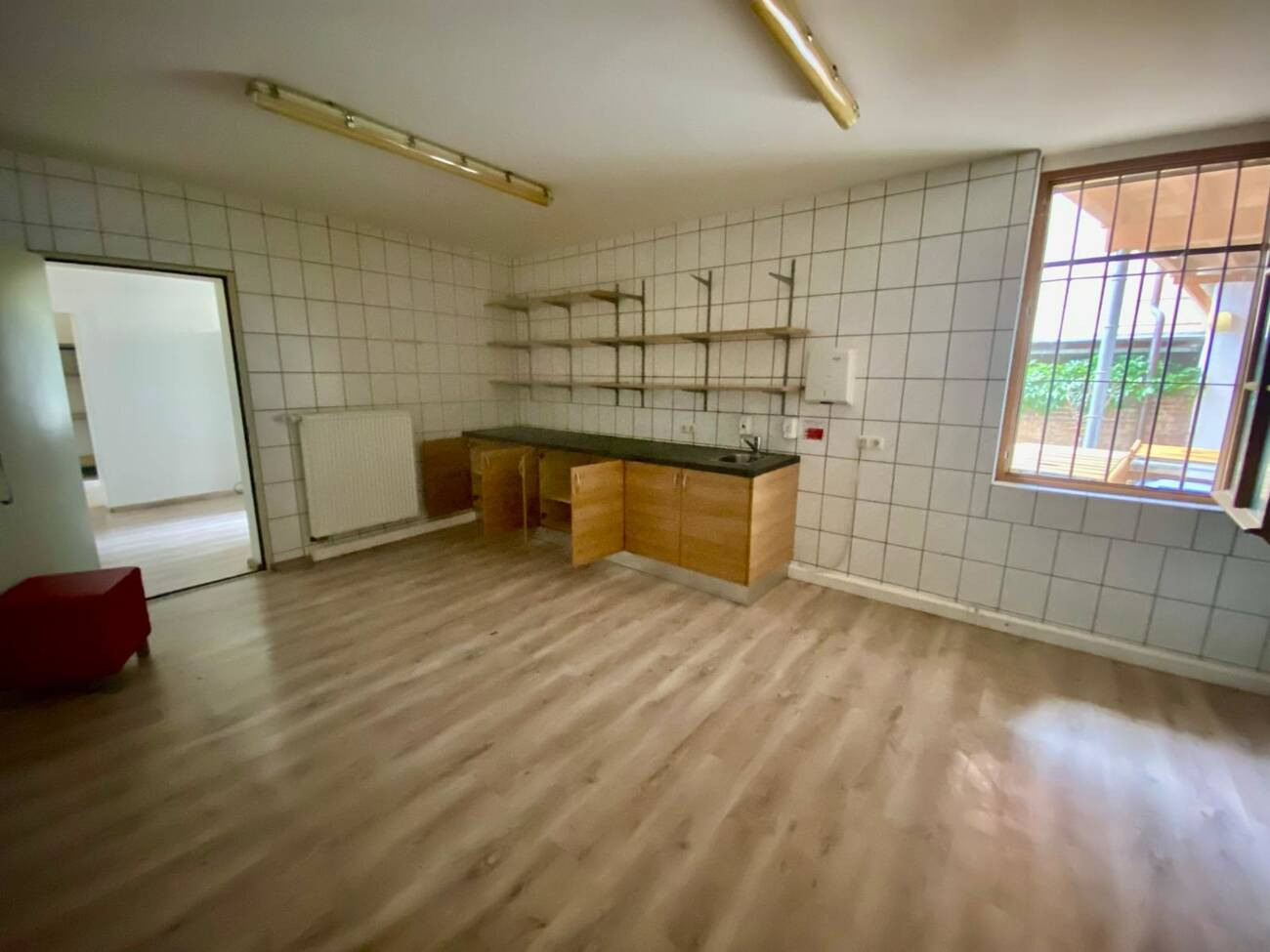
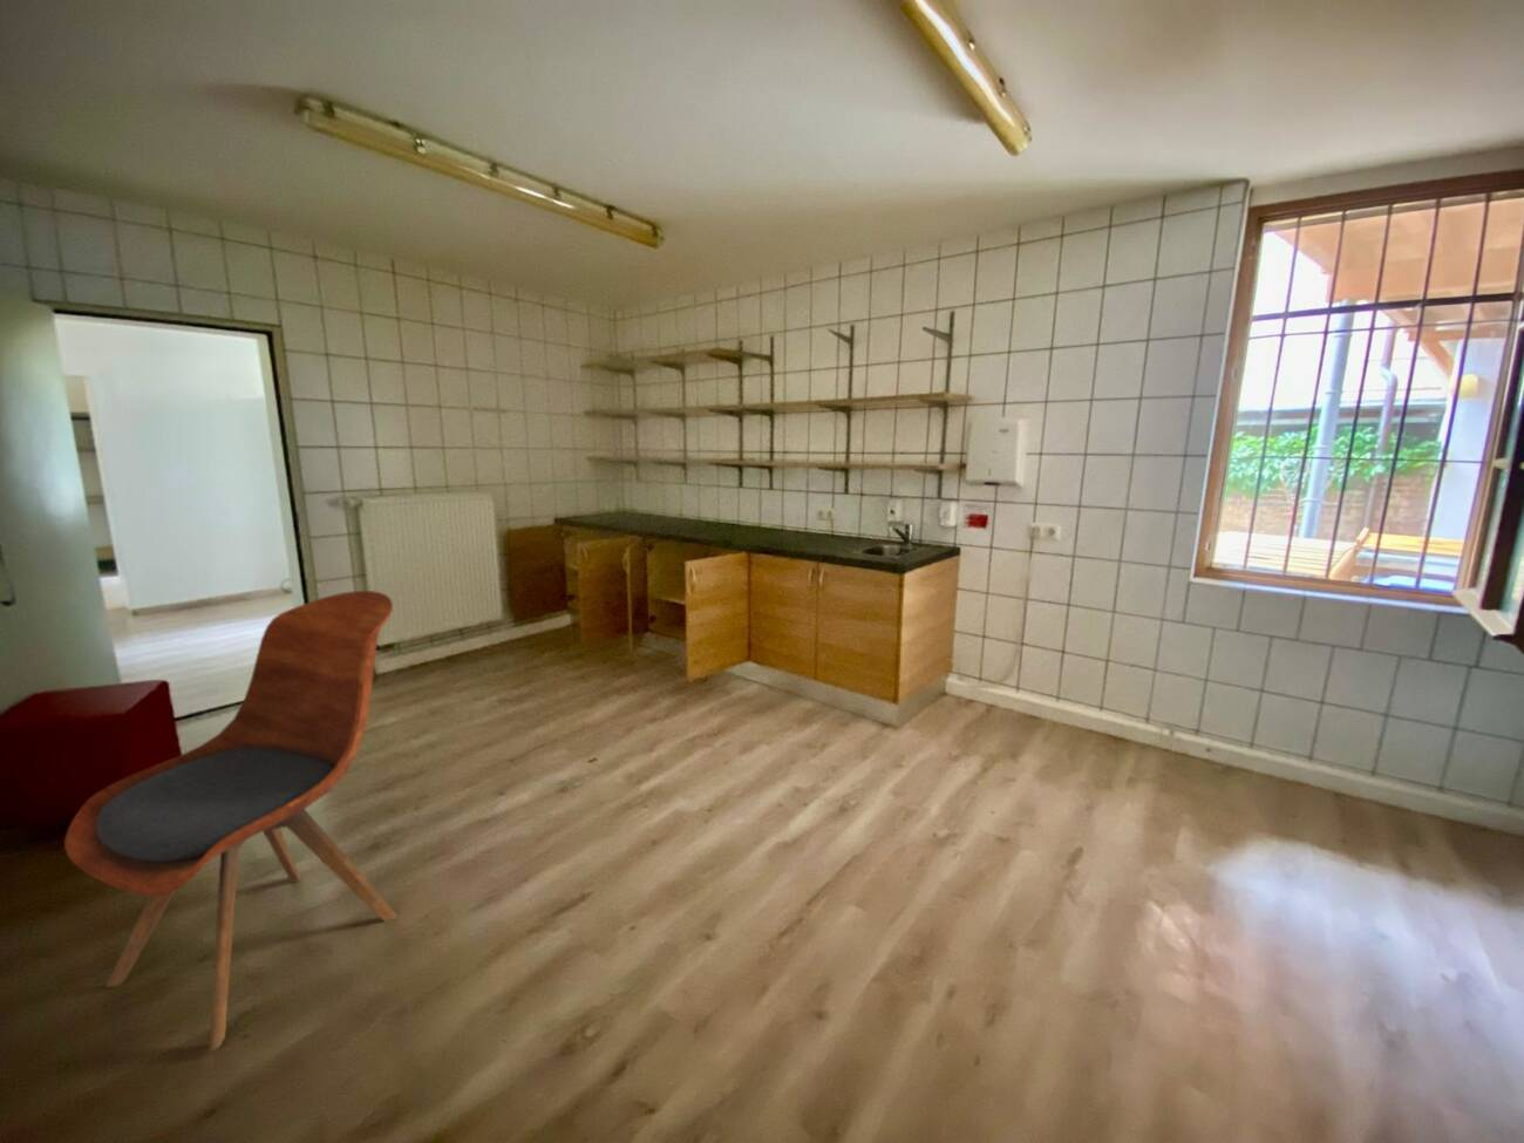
+ dining chair [64,590,398,1052]
